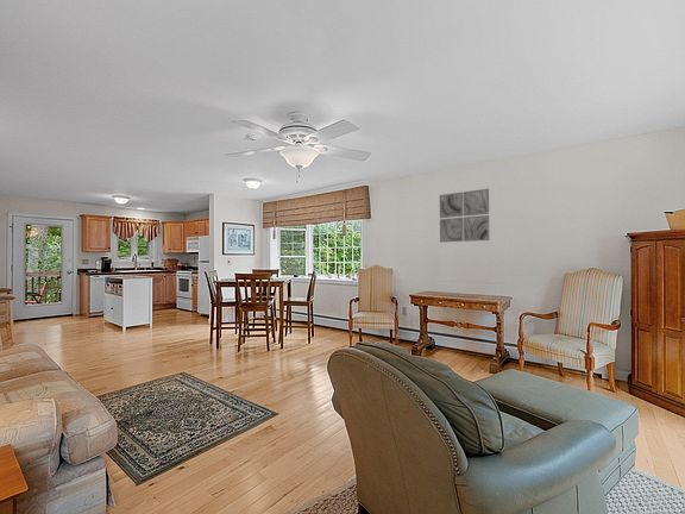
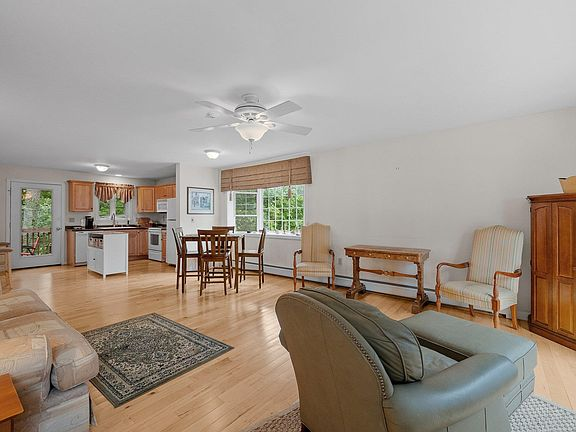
- wall art [439,188,490,244]
